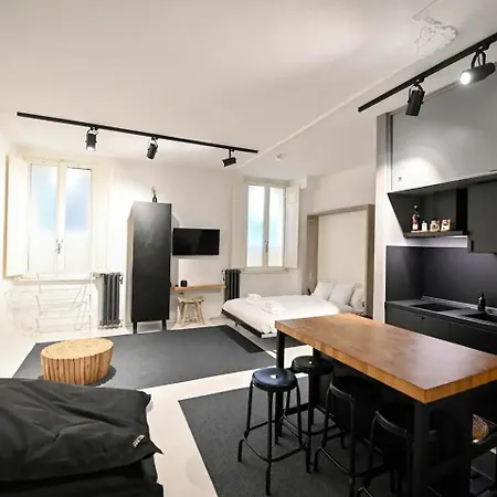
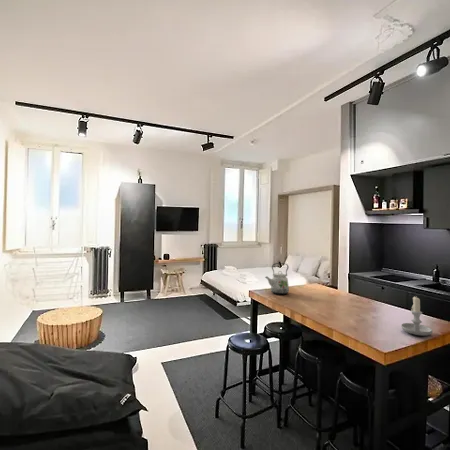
+ candle [400,295,433,337]
+ kettle [264,262,290,295]
